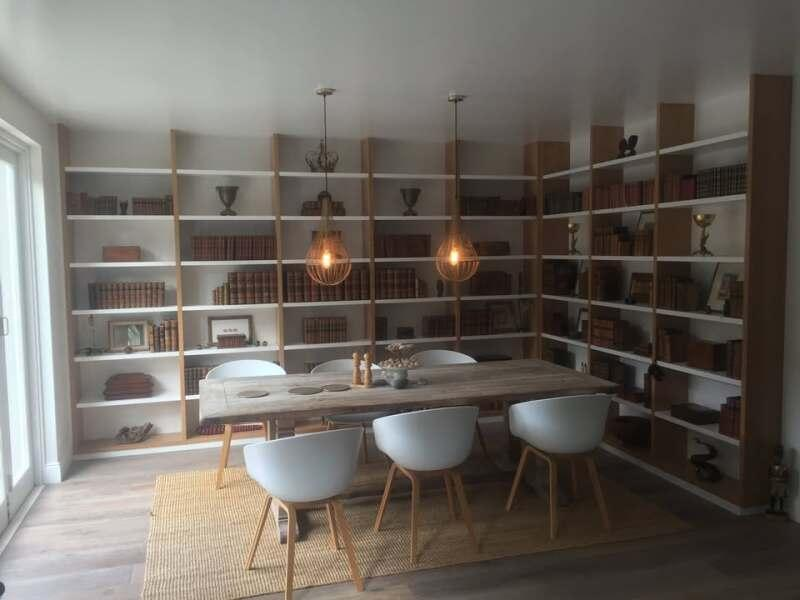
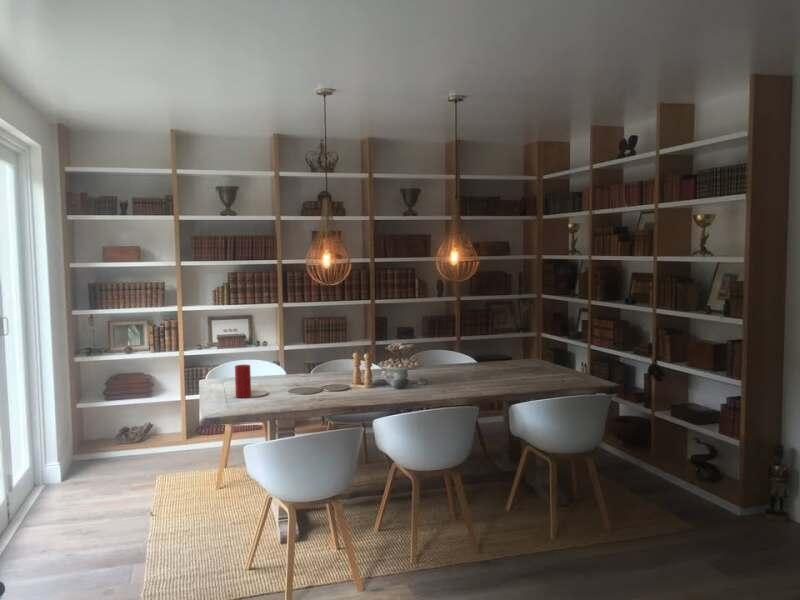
+ candle [234,364,252,399]
